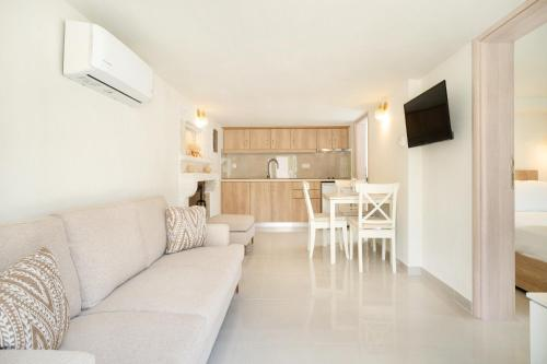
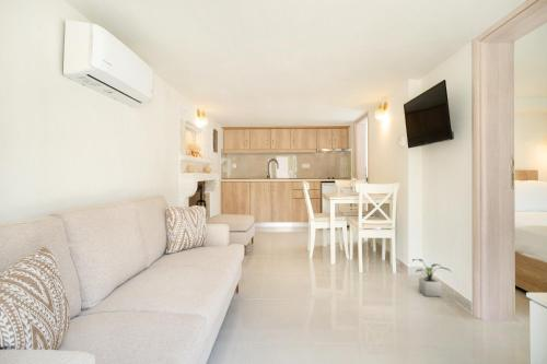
+ potted plant [411,258,452,297]
